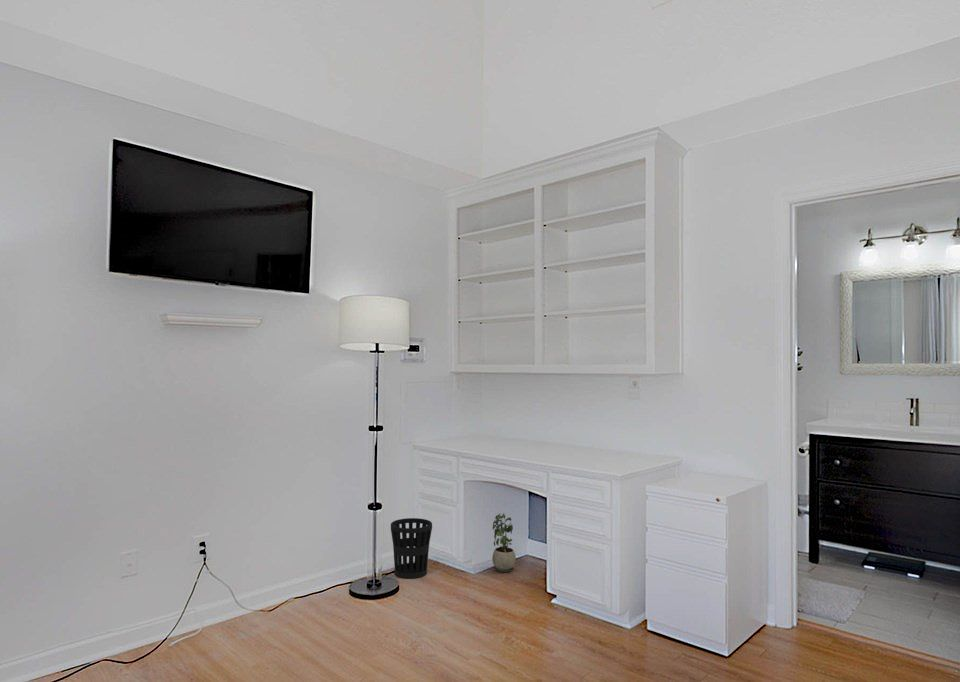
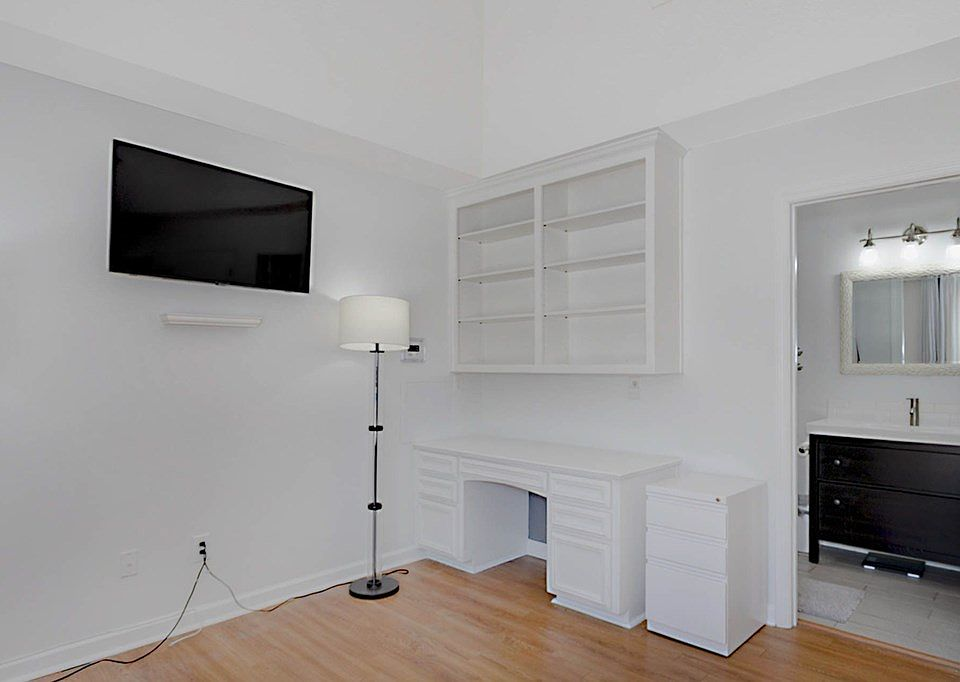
- wastebasket [390,517,433,580]
- potted plant [491,512,517,573]
